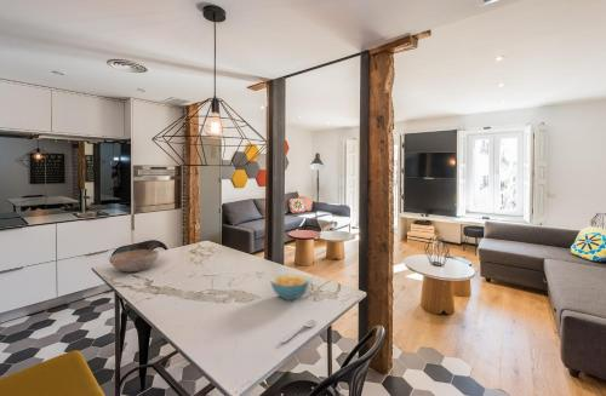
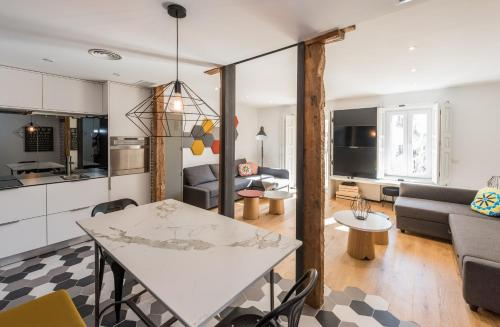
- spoon [280,318,316,344]
- cereal bowl [269,272,310,302]
- bowl [108,248,160,272]
